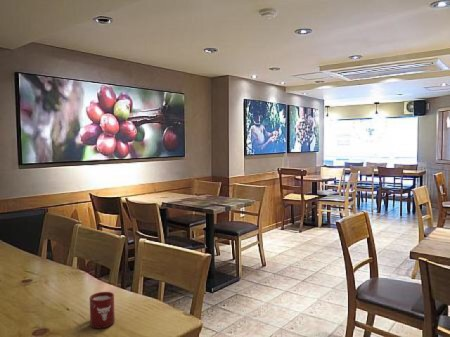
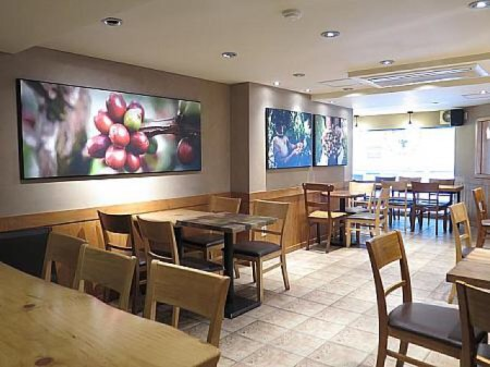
- cup [89,291,116,330]
